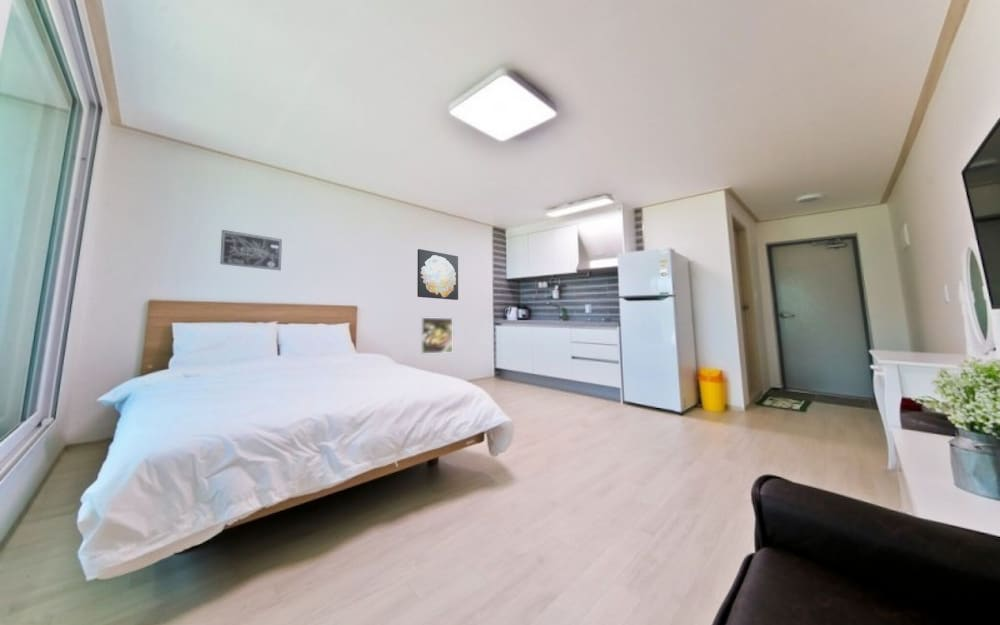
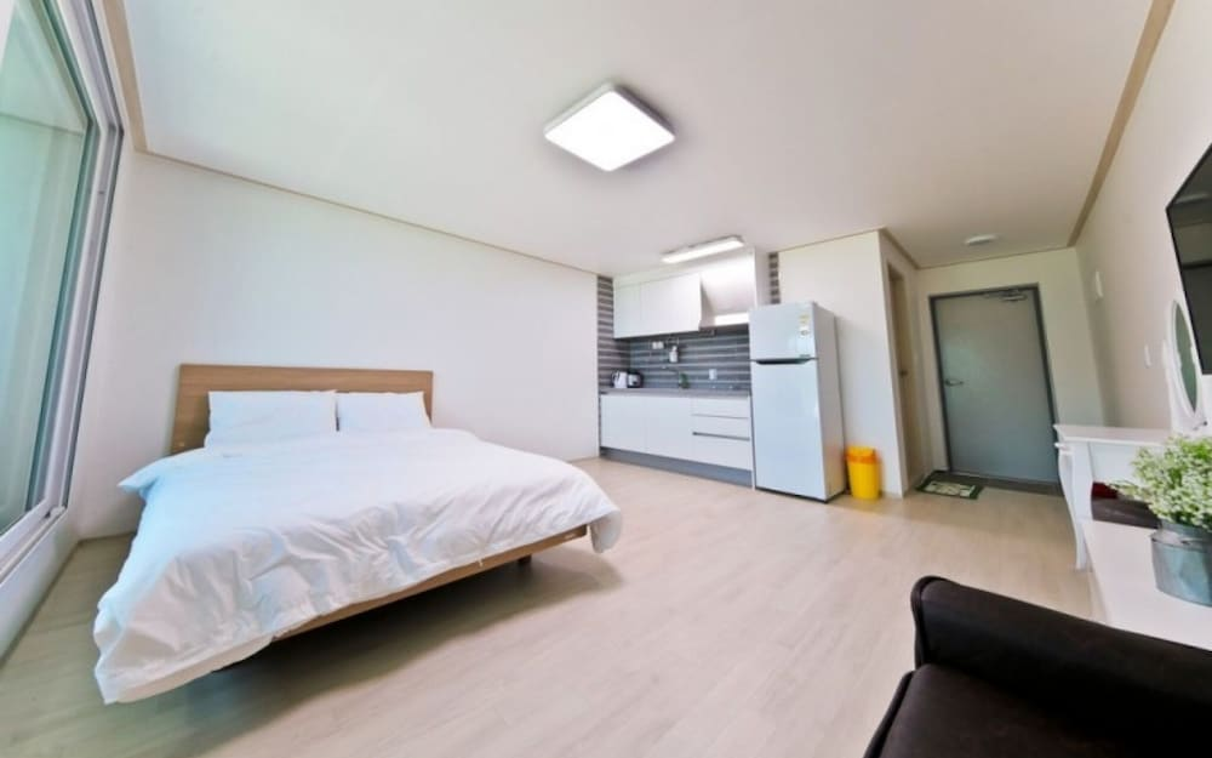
- wall art [219,229,283,271]
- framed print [420,317,453,355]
- wall art [416,248,459,301]
